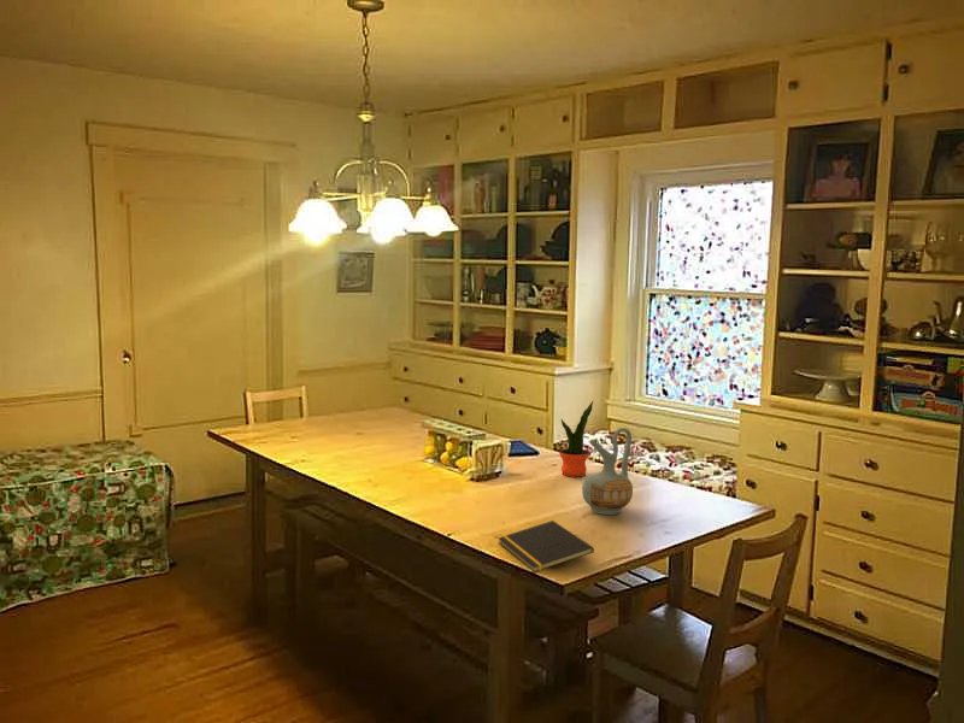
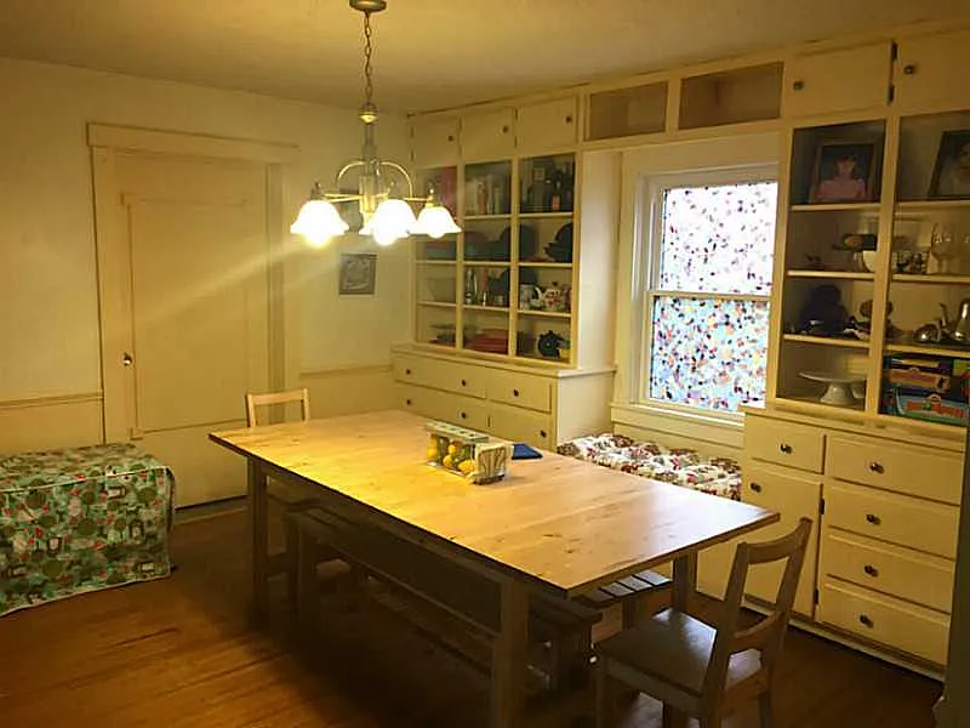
- notepad [496,519,595,574]
- potted plant [558,400,594,477]
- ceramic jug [581,427,634,516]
